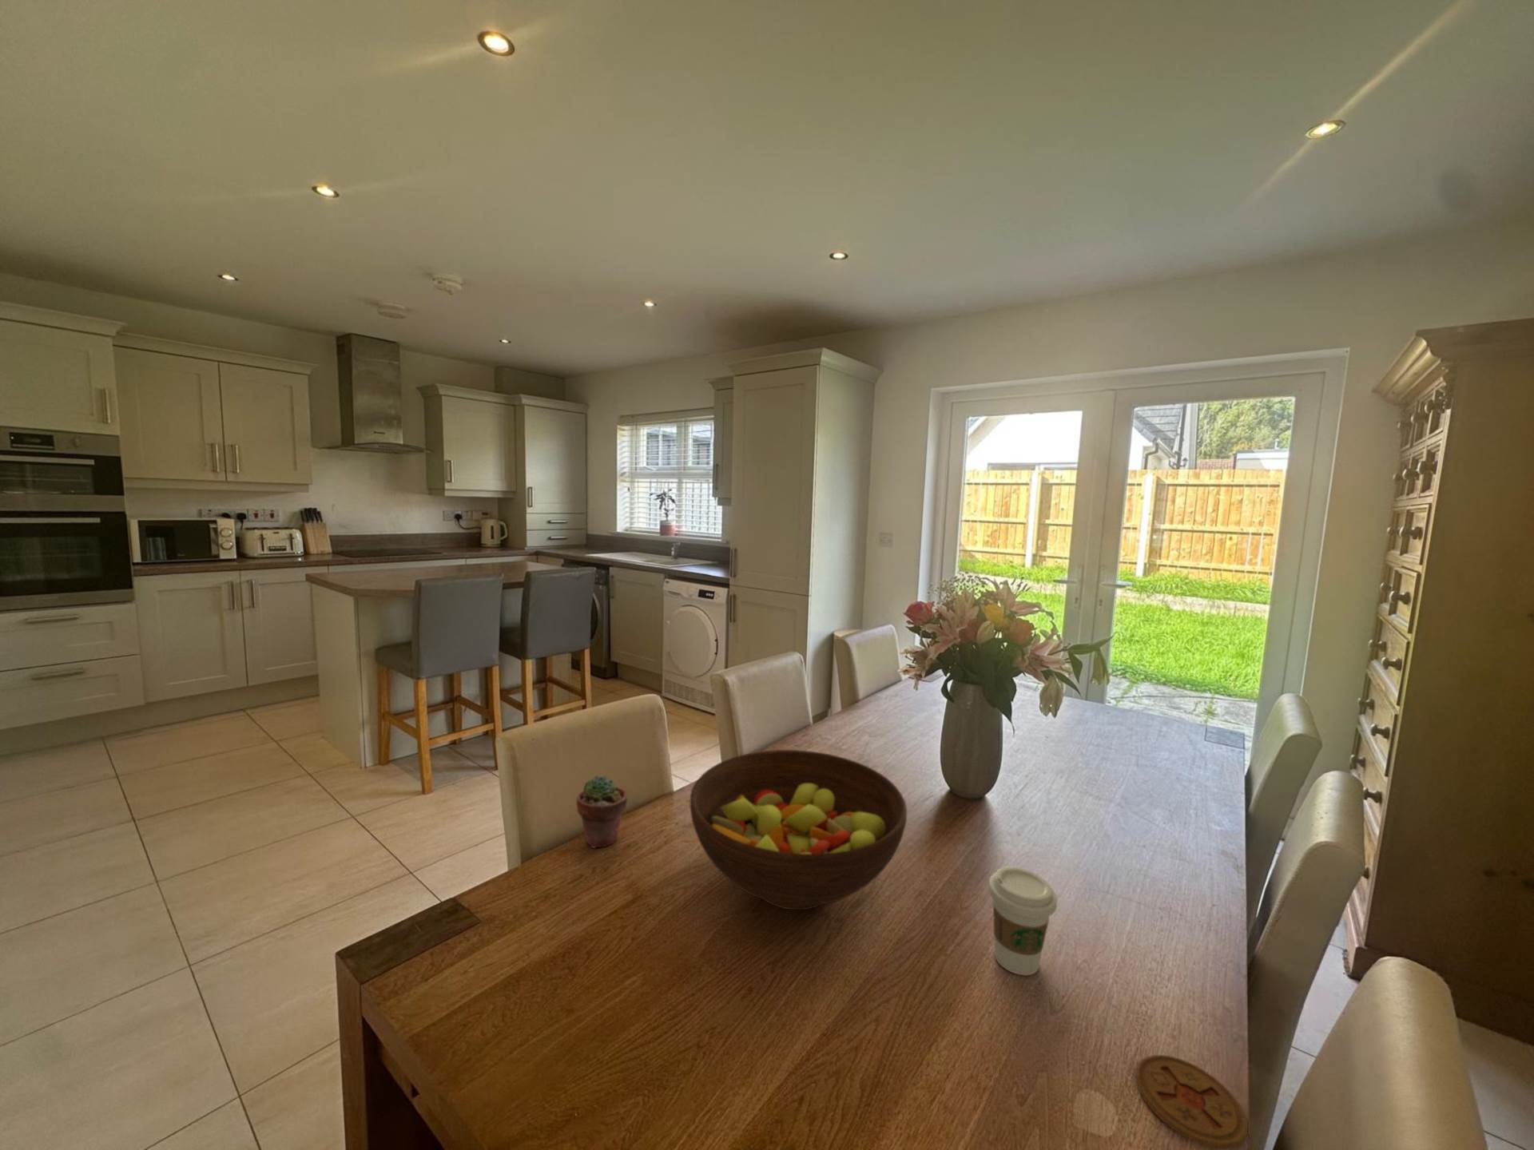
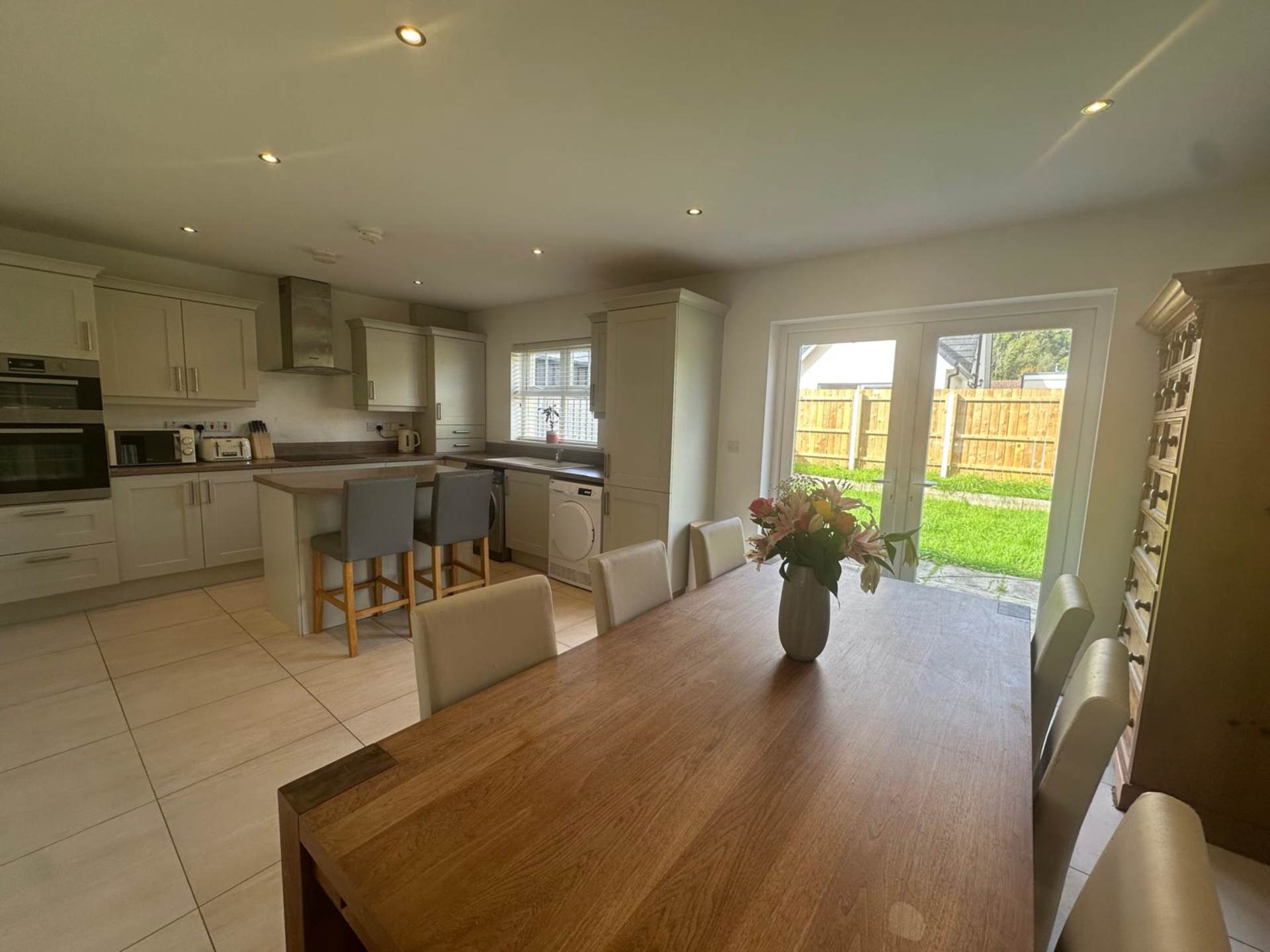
- coaster [1135,1055,1249,1150]
- coffee cup [988,866,1058,976]
- potted succulent [576,774,628,849]
- fruit bowl [690,749,907,911]
